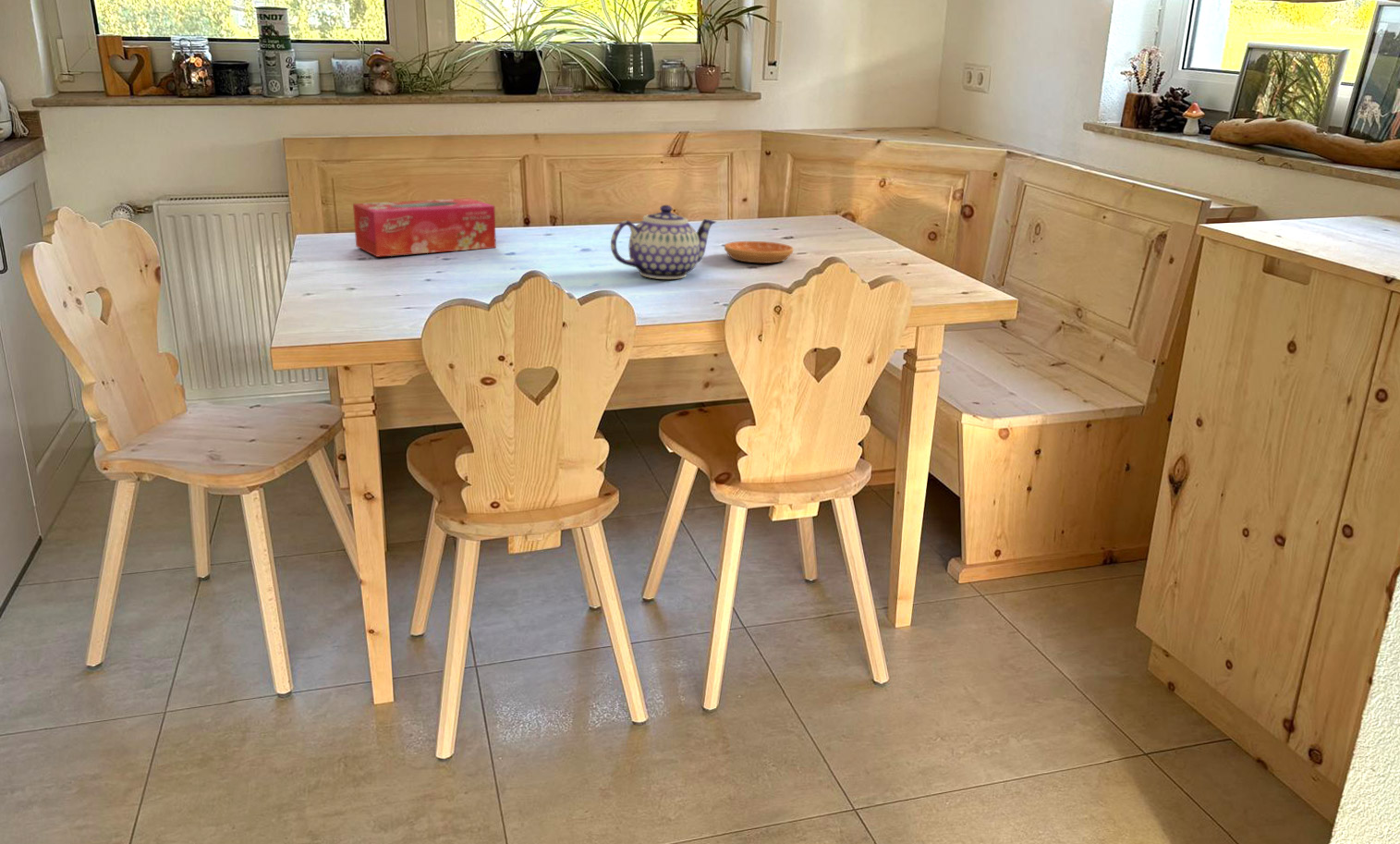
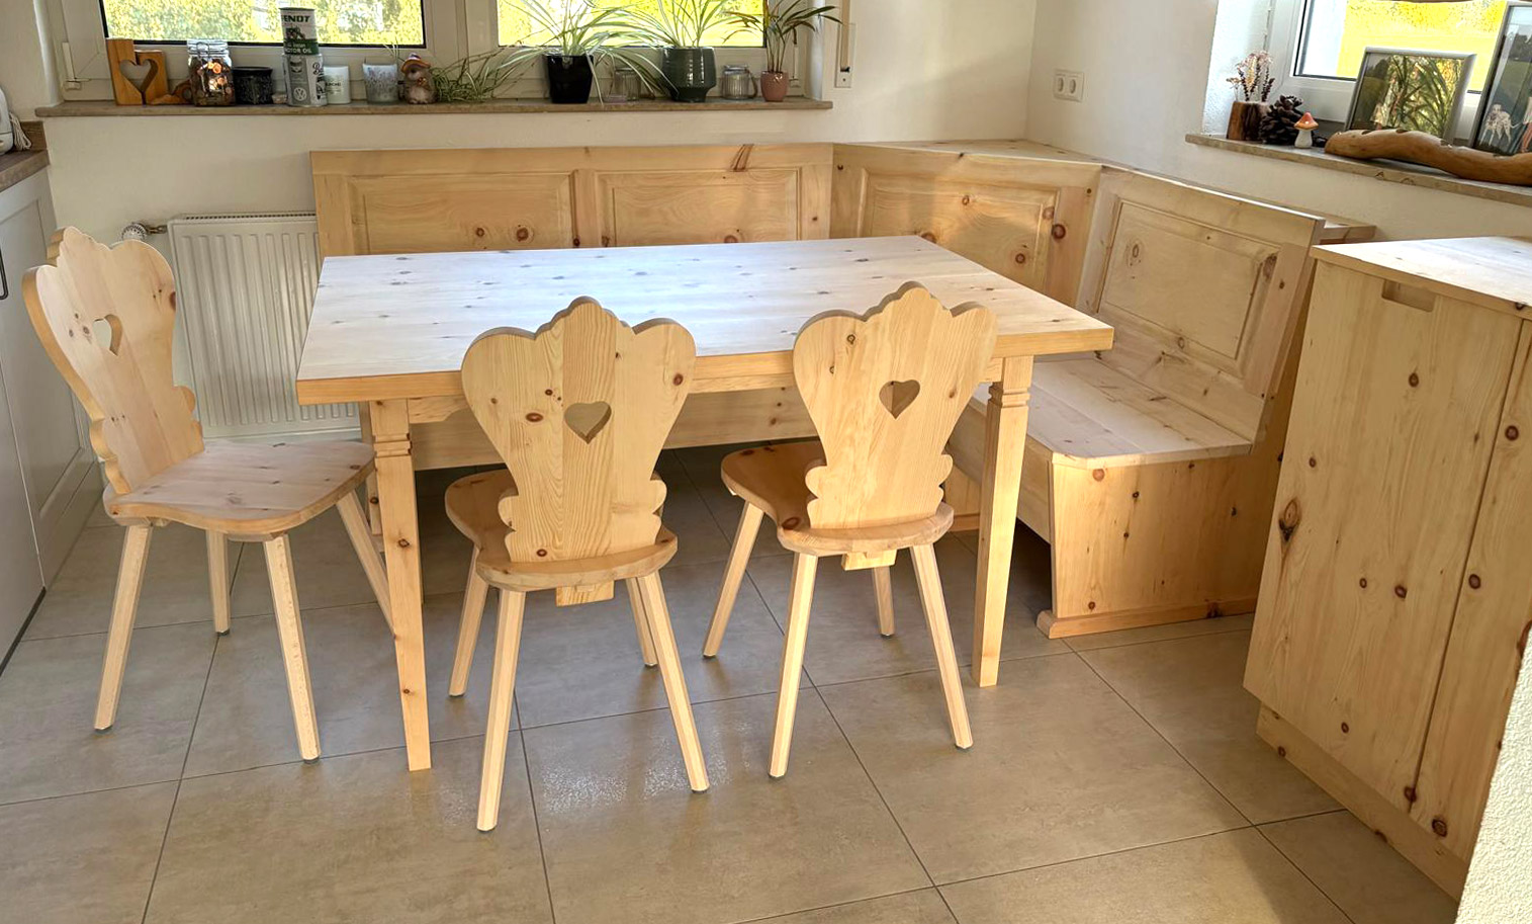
- teapot [610,204,717,280]
- saucer [724,240,795,263]
- tissue box [352,197,497,258]
